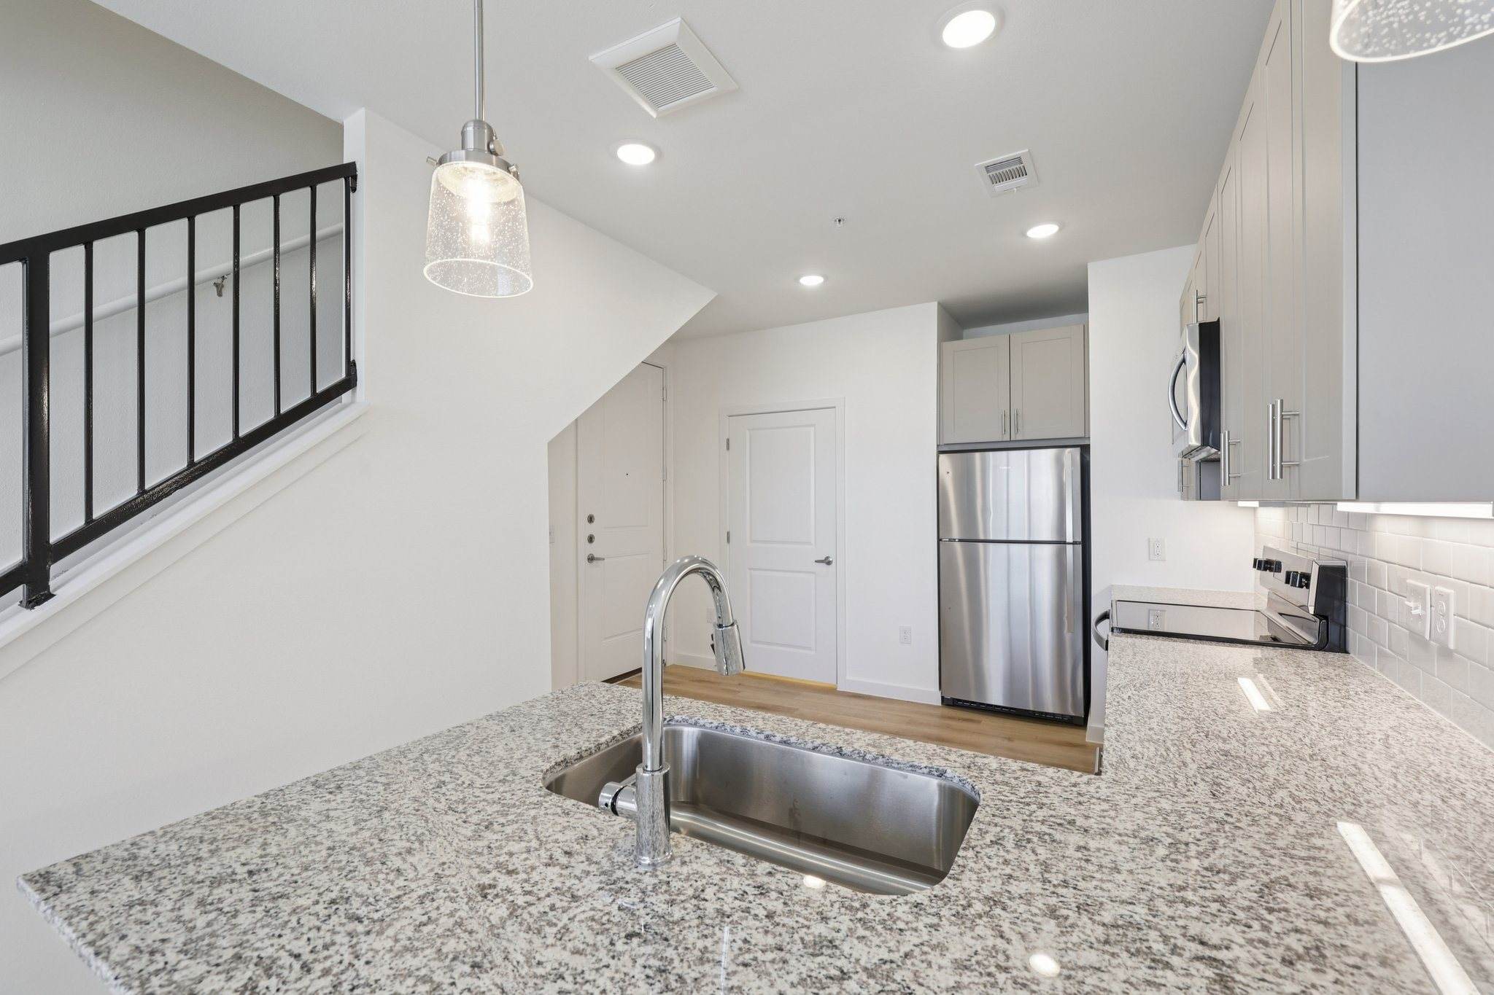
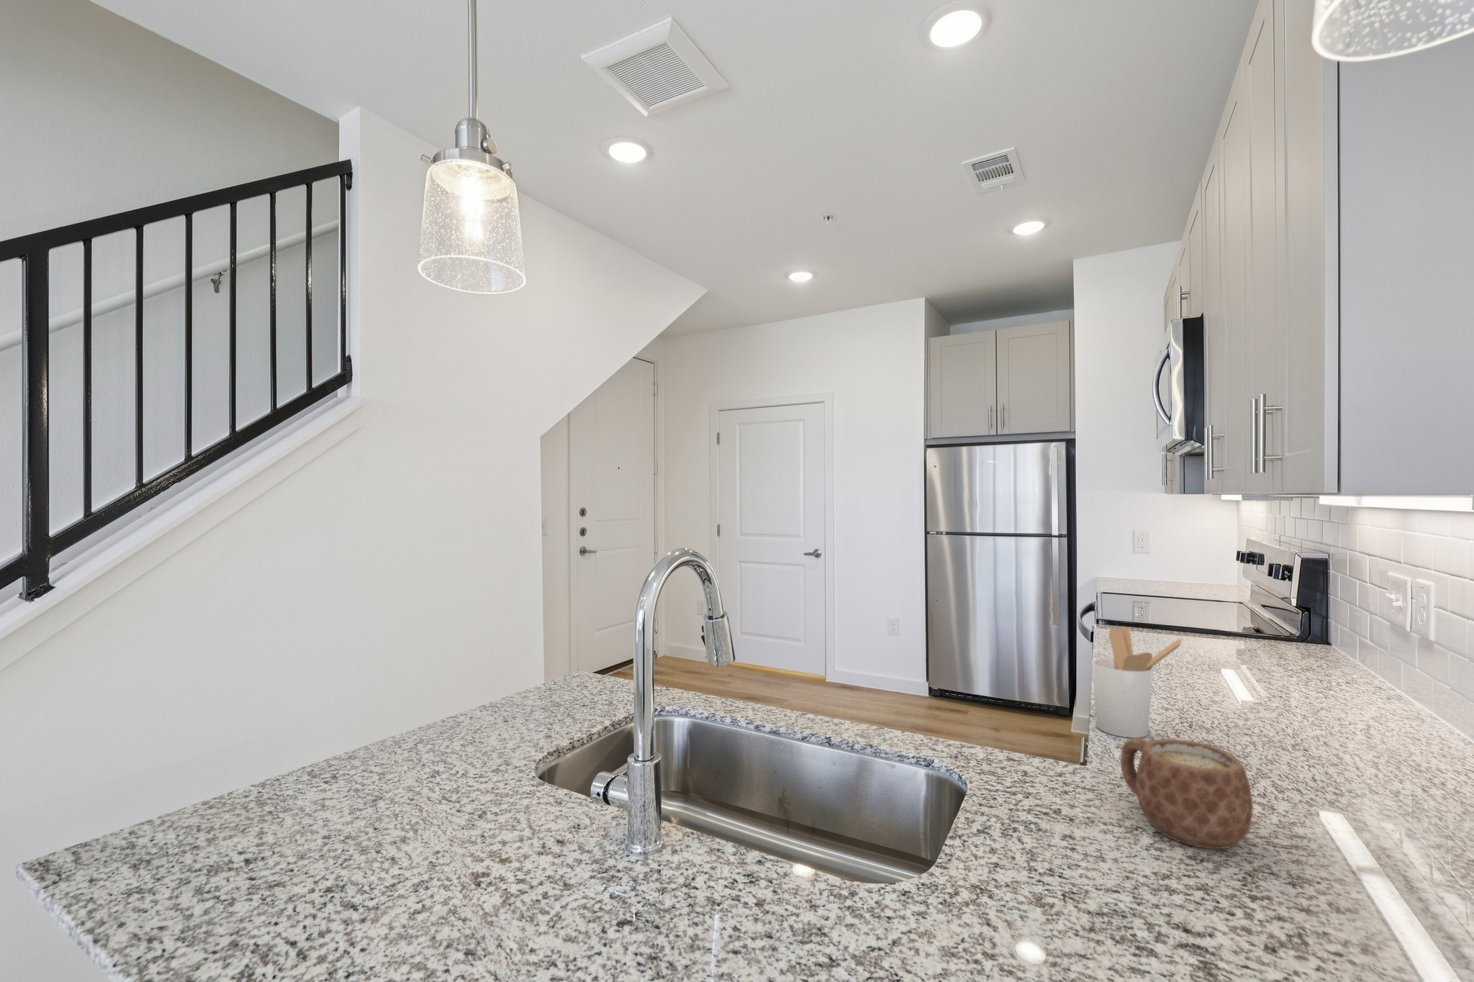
+ utensil holder [1092,626,1184,739]
+ mug [1120,738,1253,849]
